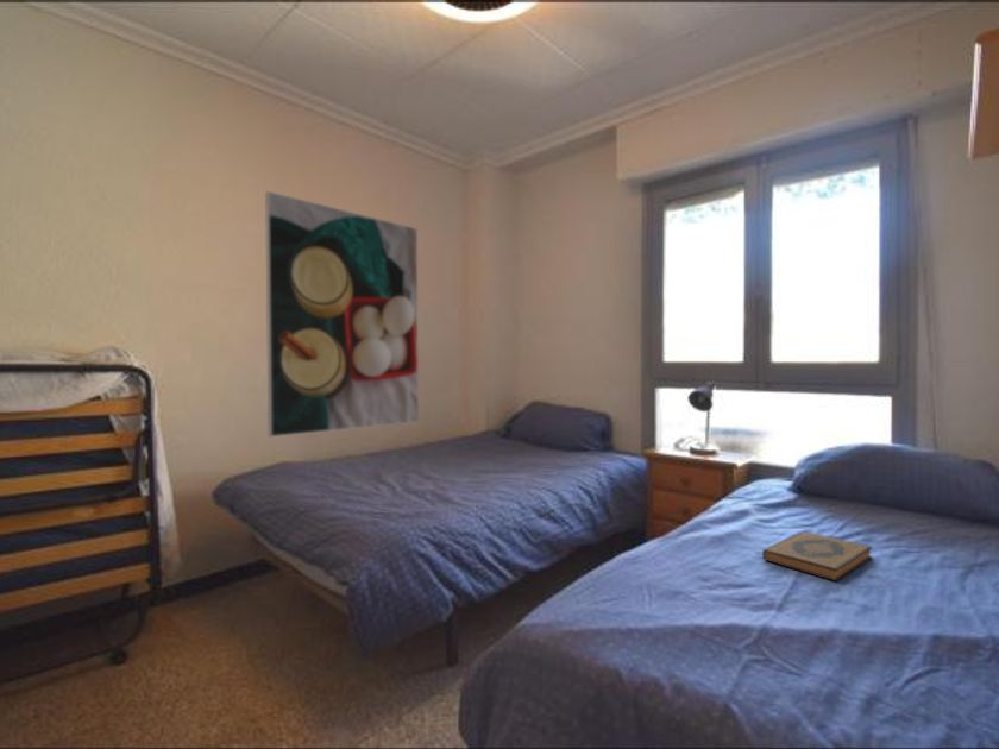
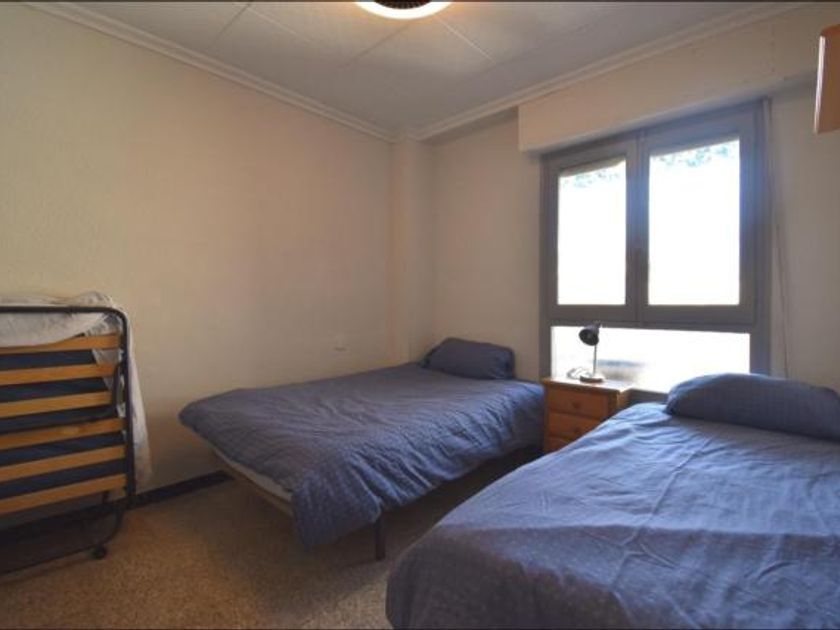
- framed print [264,190,420,438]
- hardback book [761,530,874,583]
